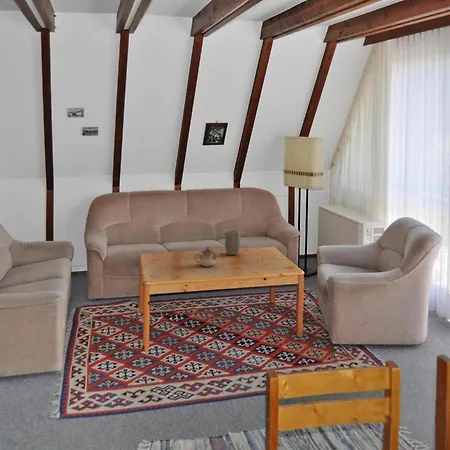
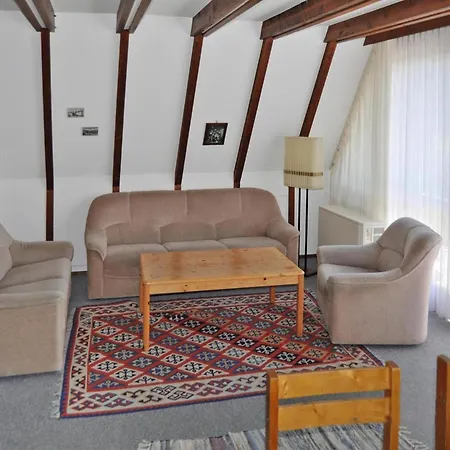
- plant pot [224,229,242,256]
- teapot [193,246,220,267]
